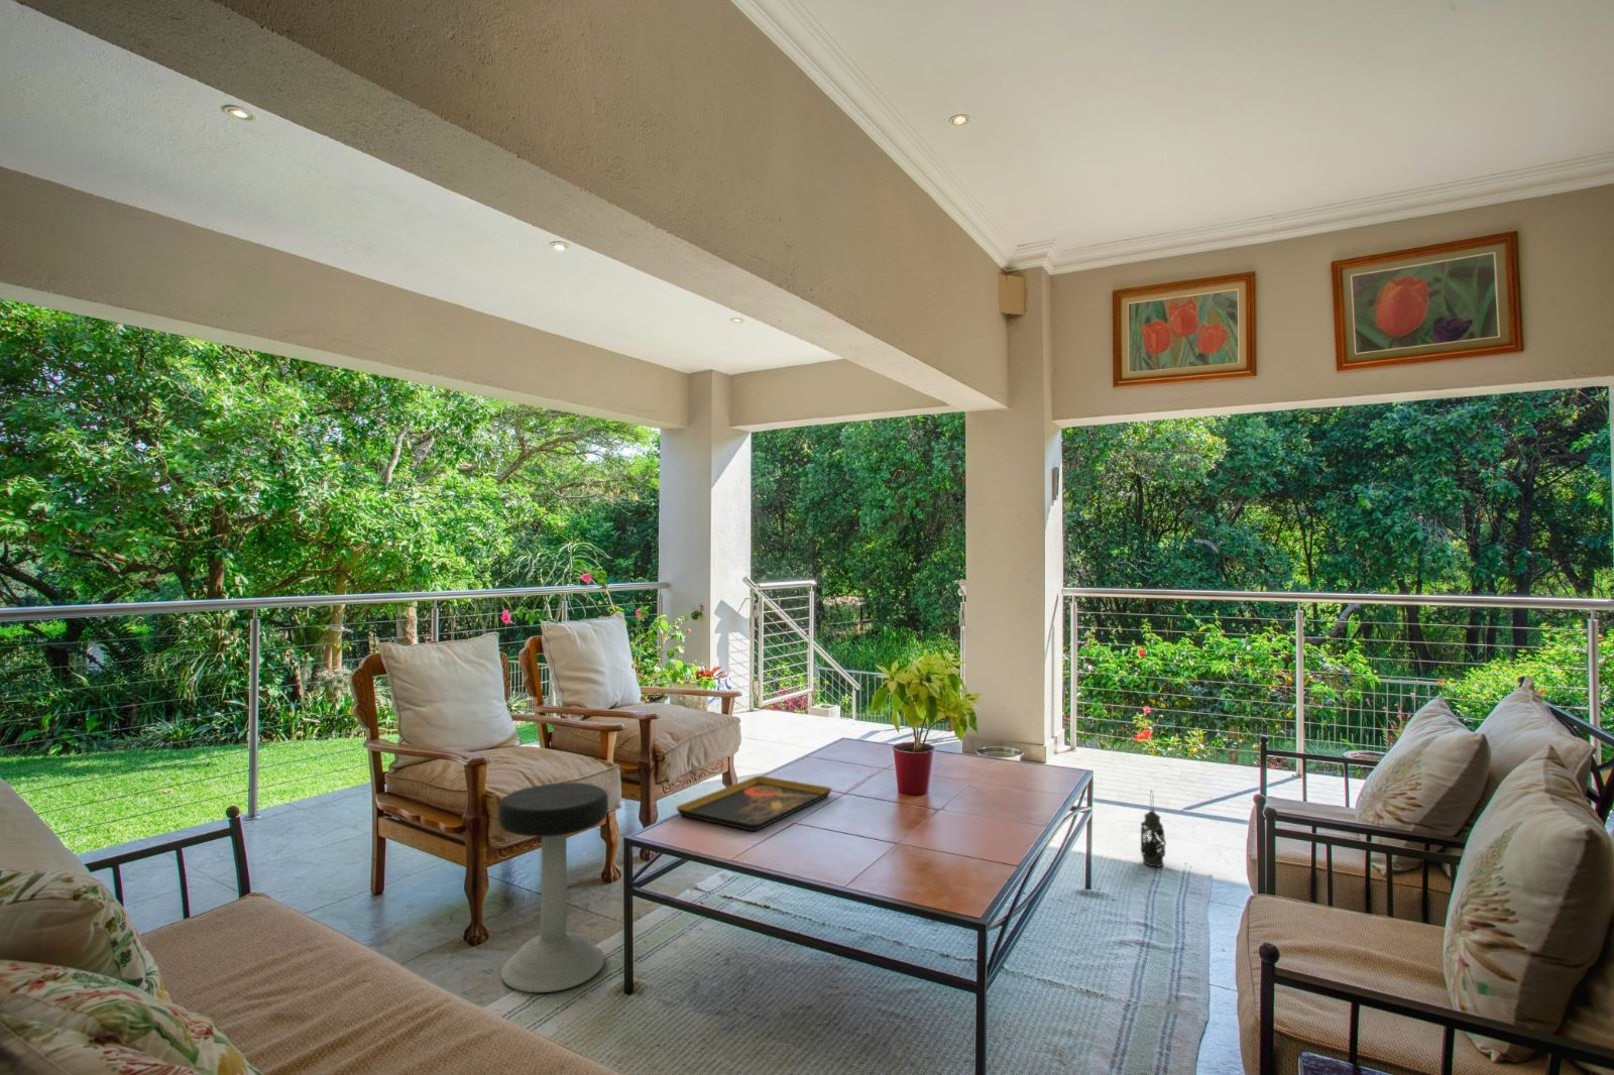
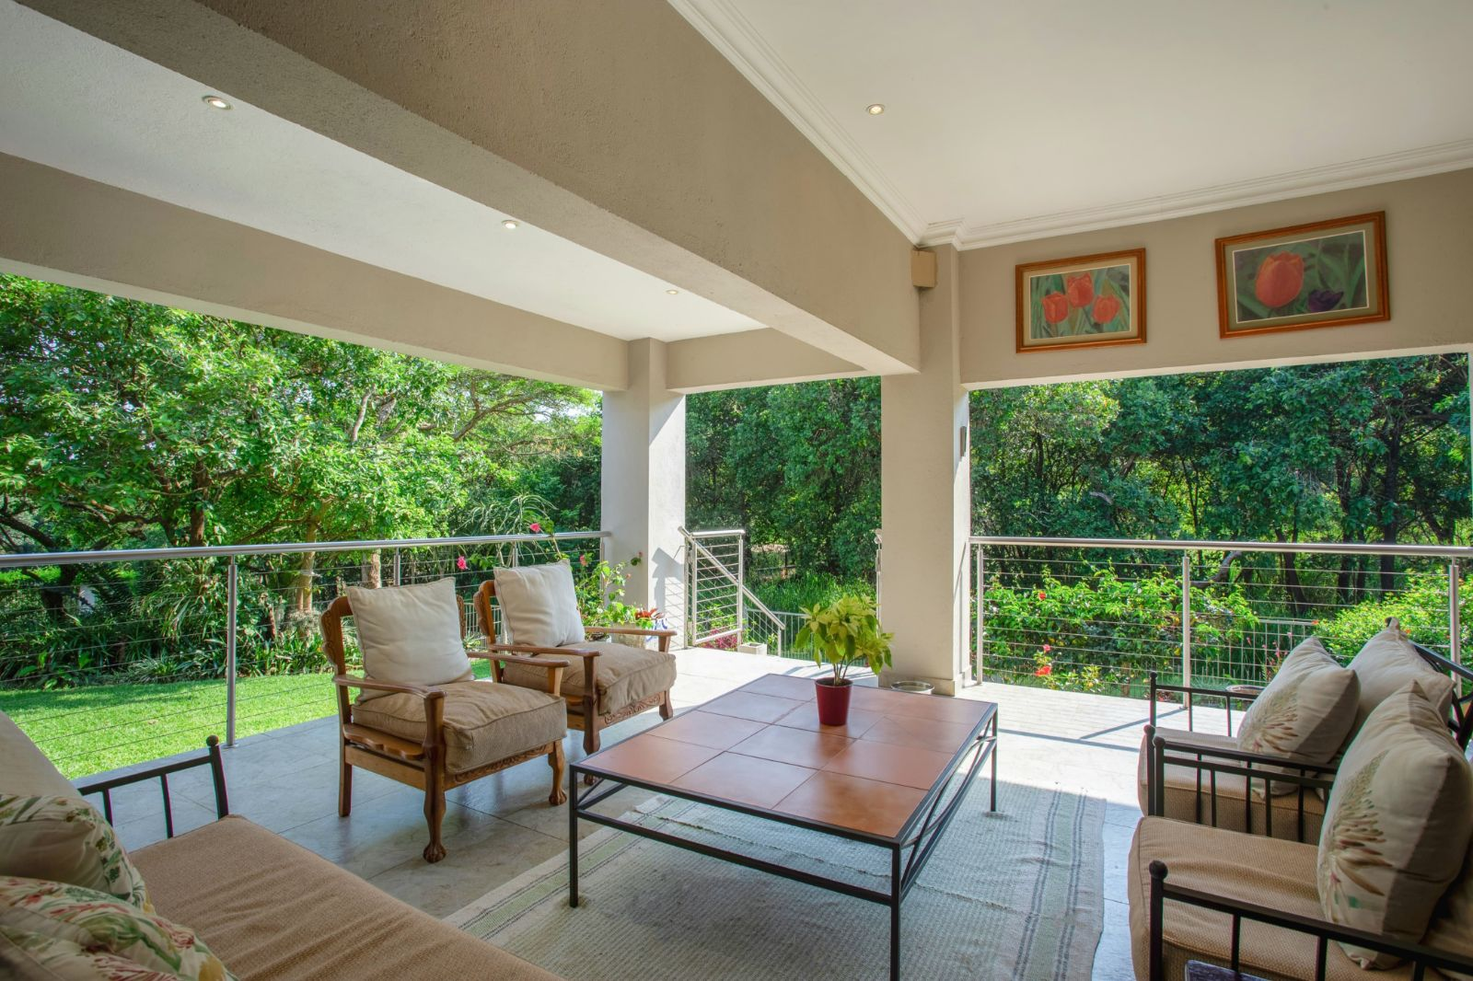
- lantern [1140,788,1168,869]
- decorative tray [674,775,833,831]
- stool [497,781,610,993]
